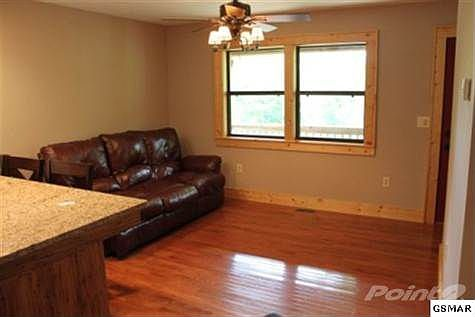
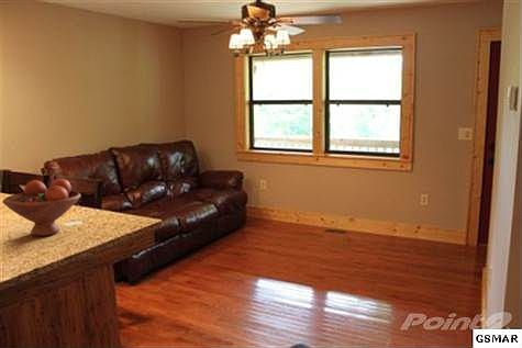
+ fruit bowl [1,178,81,237]
